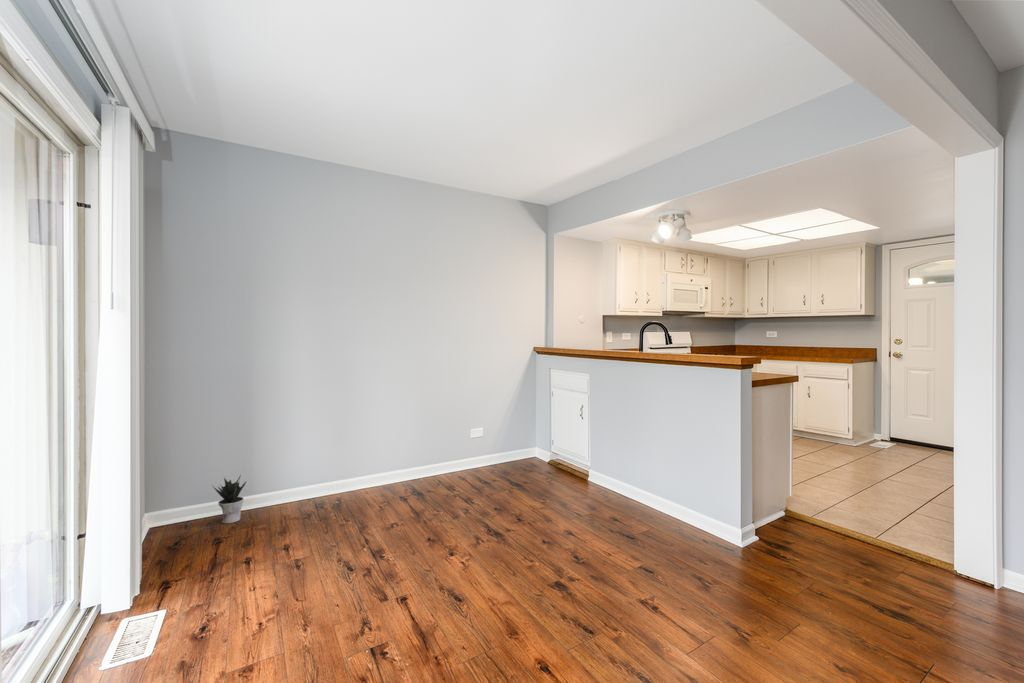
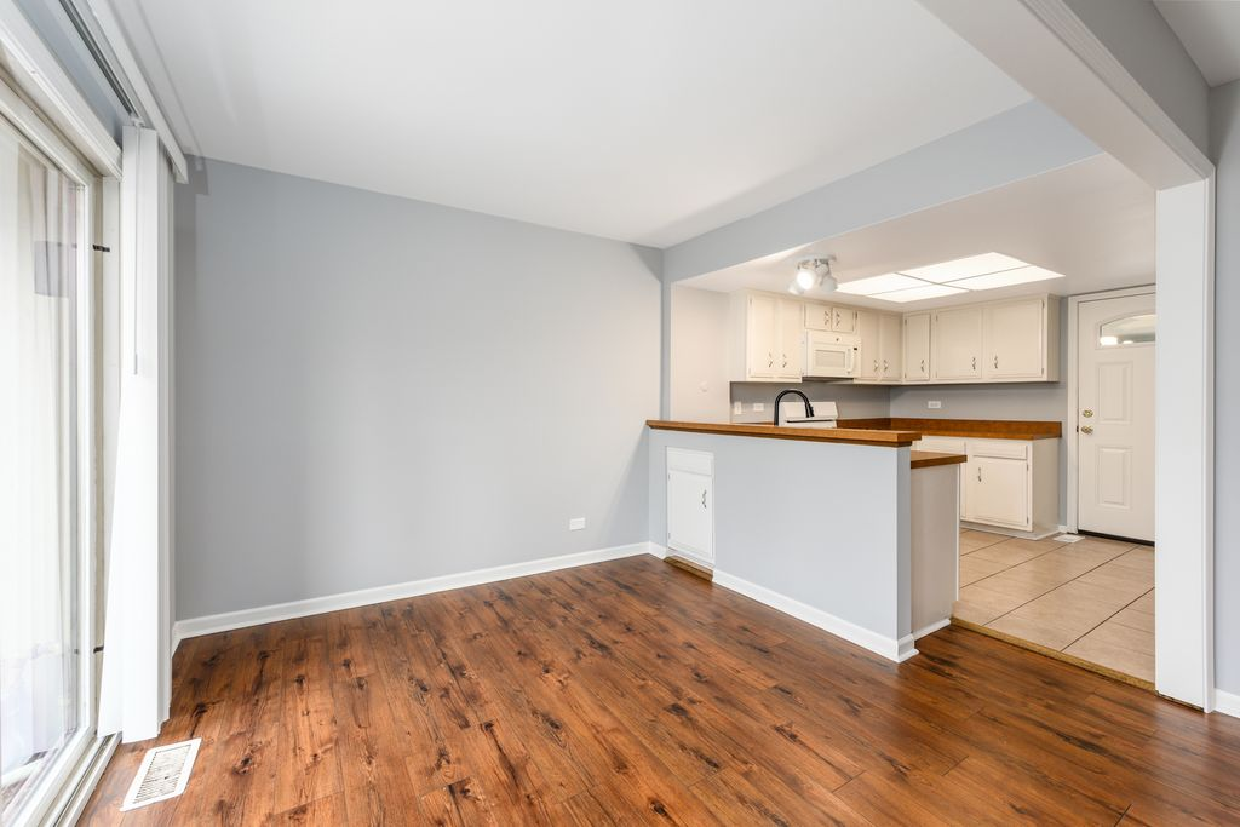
- potted plant [211,474,247,524]
